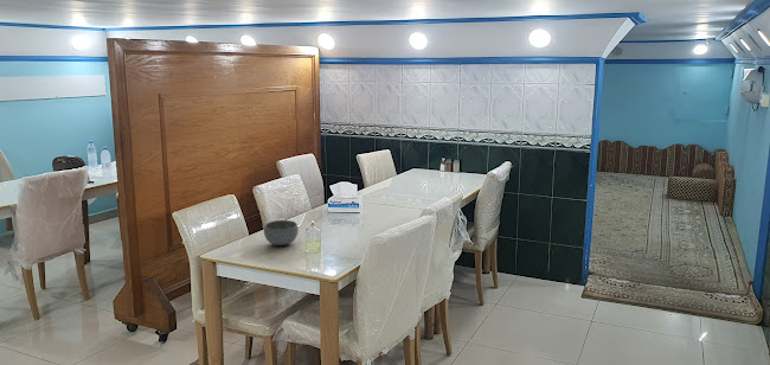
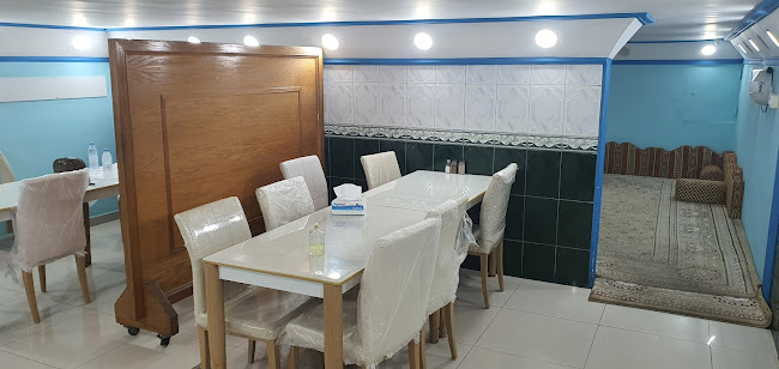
- bowl [263,219,300,246]
